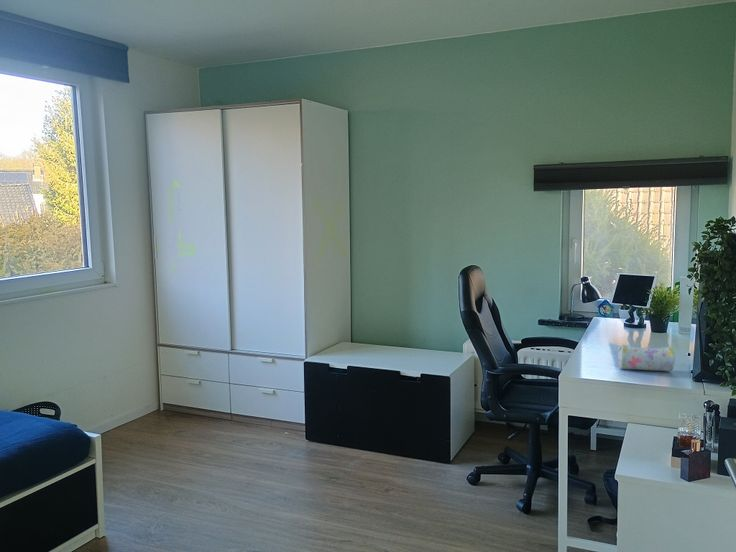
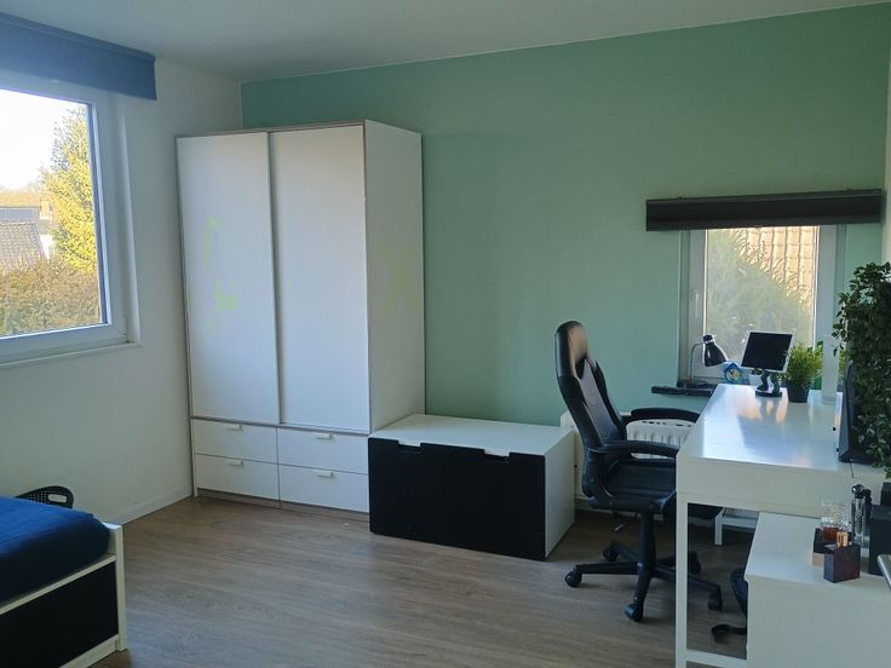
- pencil case [616,344,676,372]
